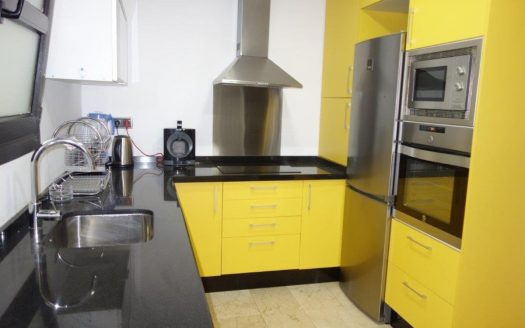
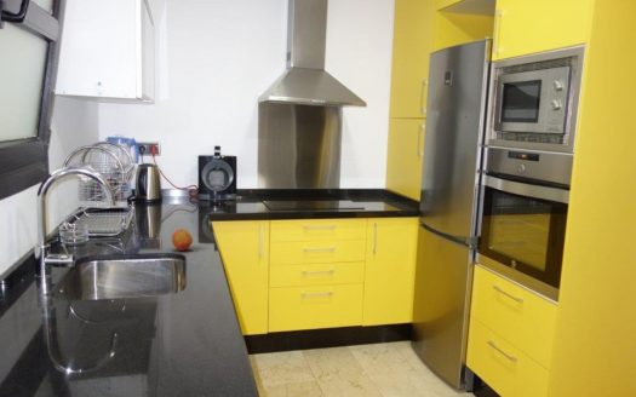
+ fruit [171,228,194,252]
